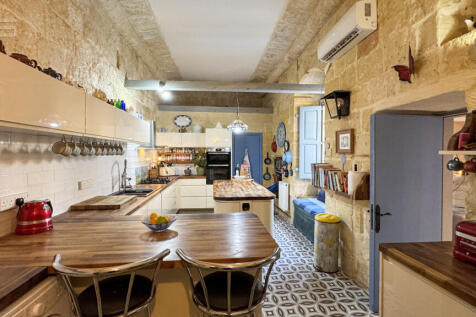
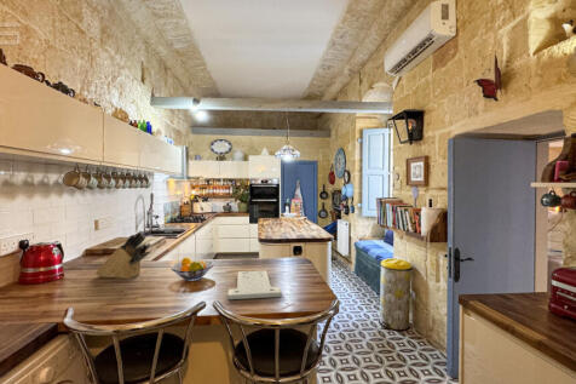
+ cutting board [226,269,283,300]
+ knife block [94,230,152,280]
